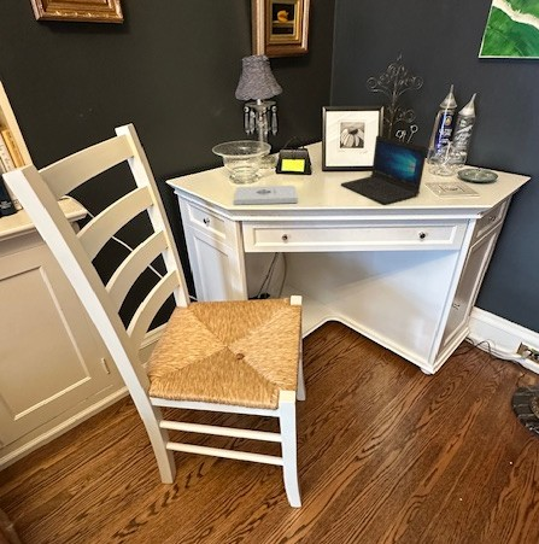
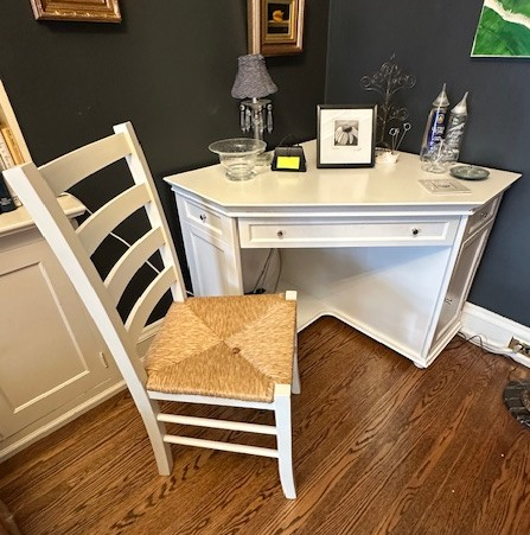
- notepad [233,185,299,206]
- laptop [340,135,428,205]
